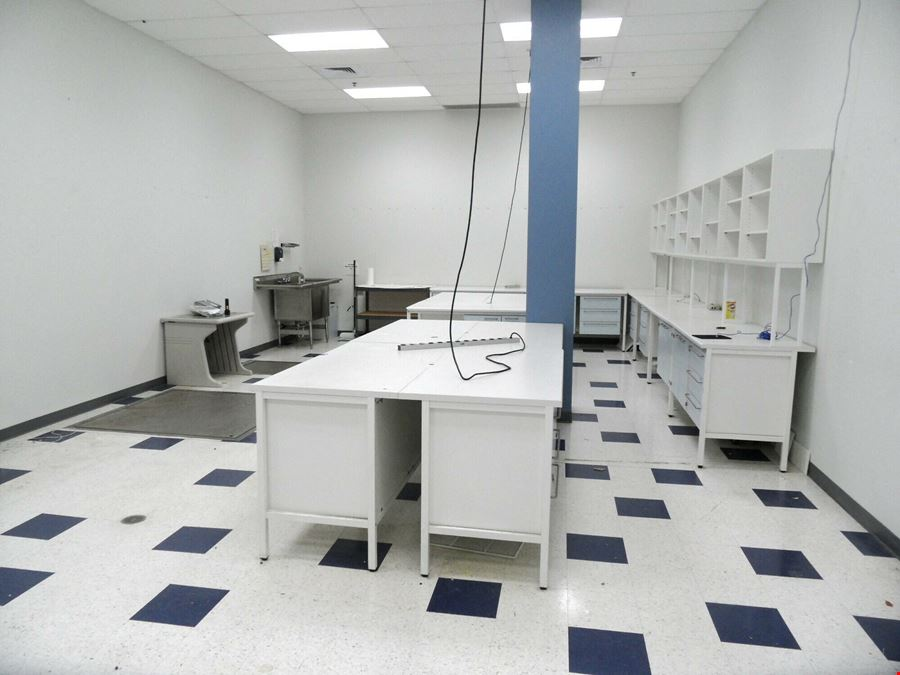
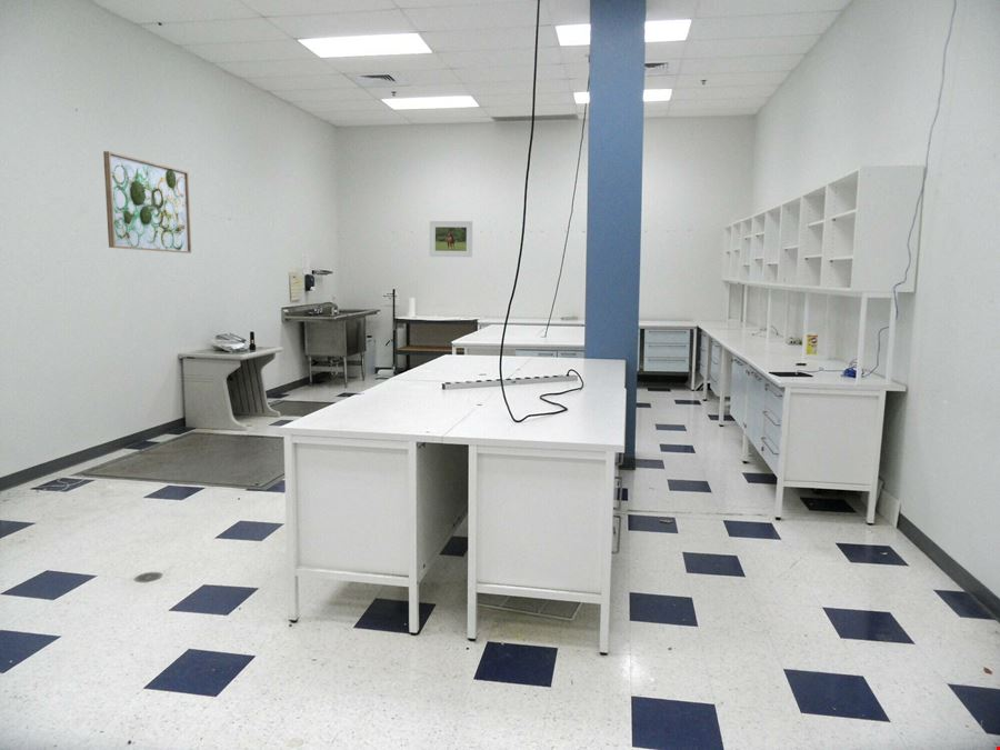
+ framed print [429,220,473,258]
+ wall art [102,150,192,254]
